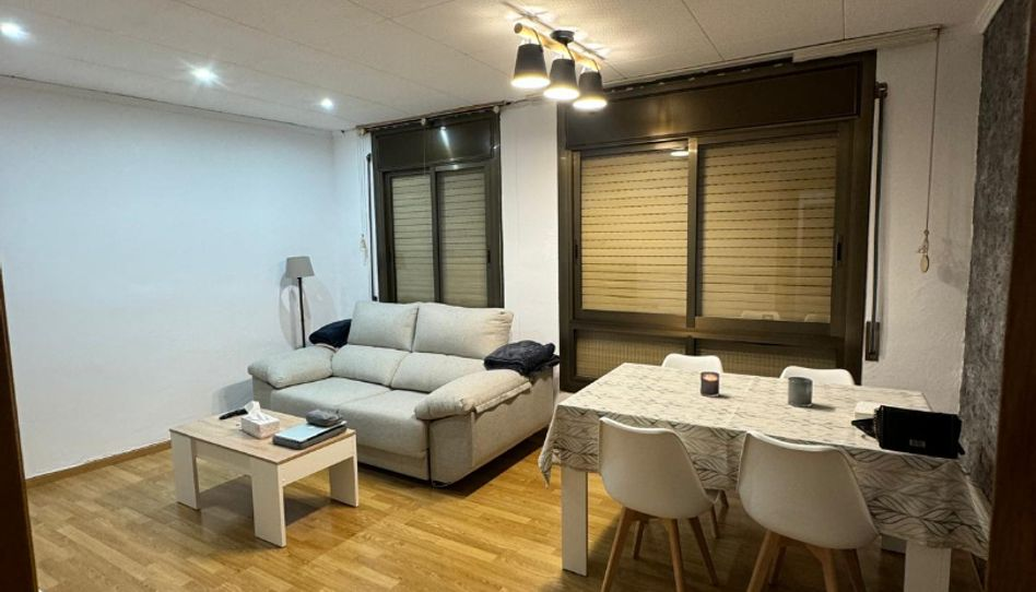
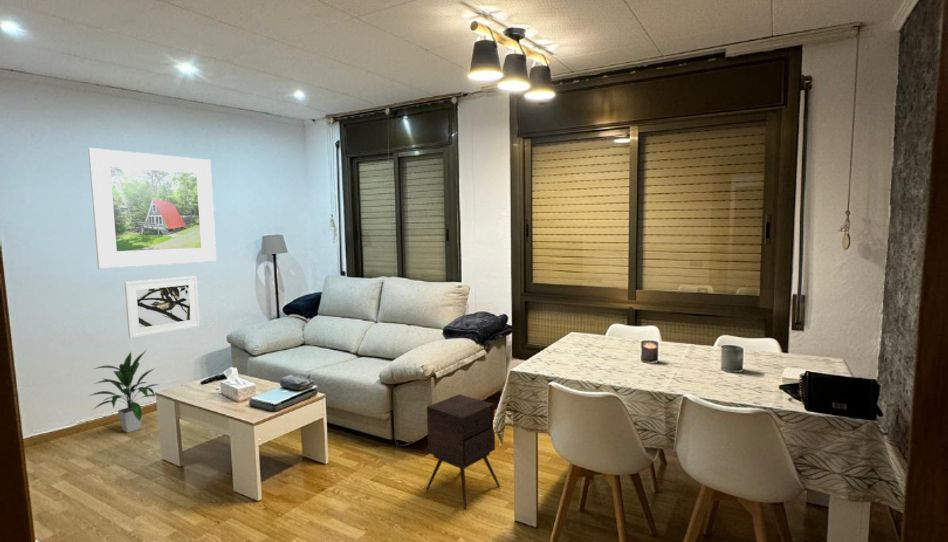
+ side table [425,393,501,510]
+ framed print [87,147,217,270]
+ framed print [124,275,201,339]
+ indoor plant [88,350,161,434]
